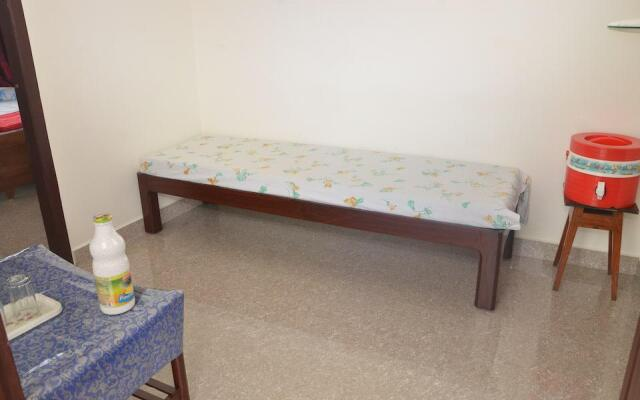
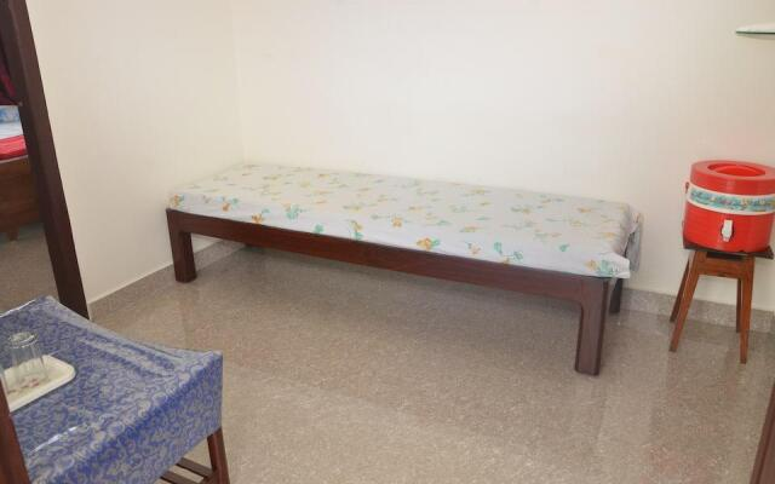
- bottle [88,212,136,316]
